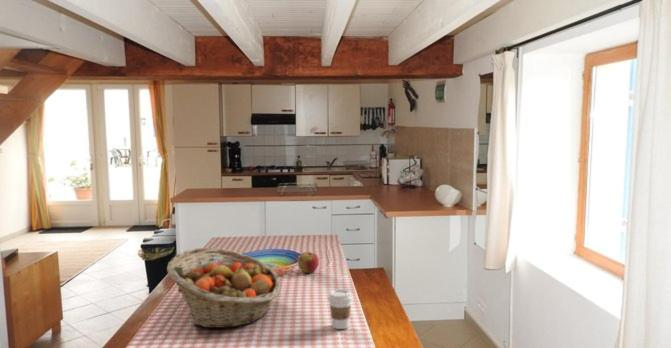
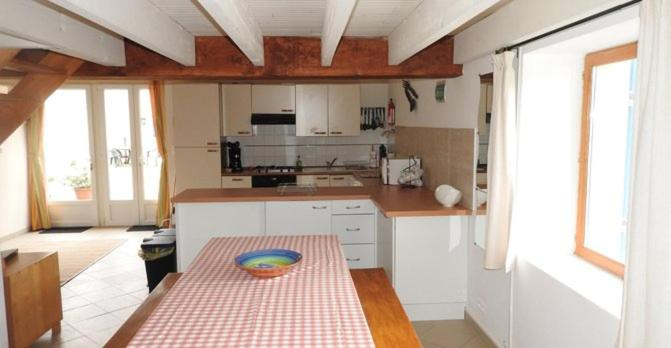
- coffee cup [327,288,354,330]
- apple [297,251,320,274]
- fruit basket [166,247,282,329]
